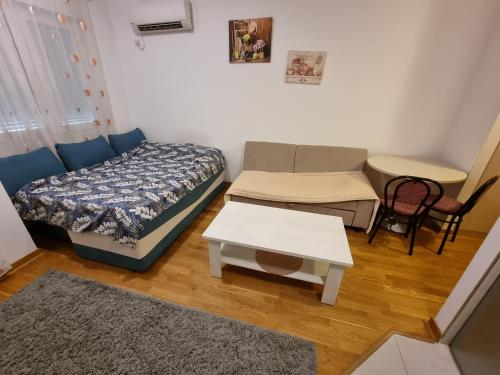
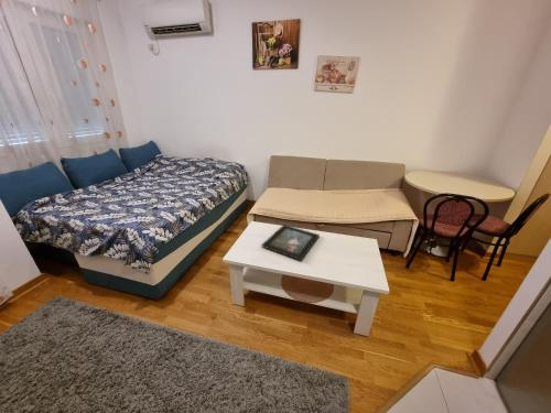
+ decorative tray [260,224,321,261]
